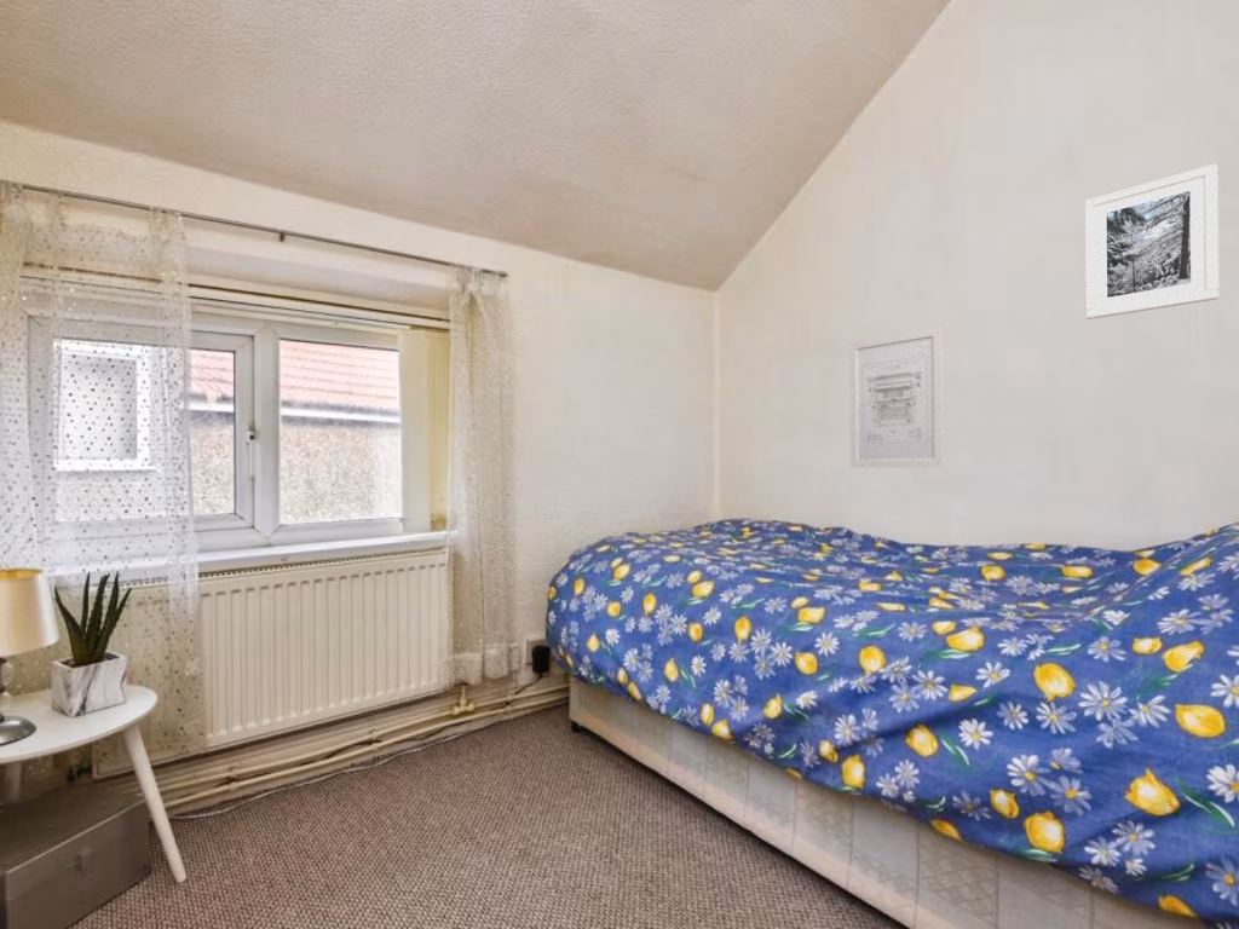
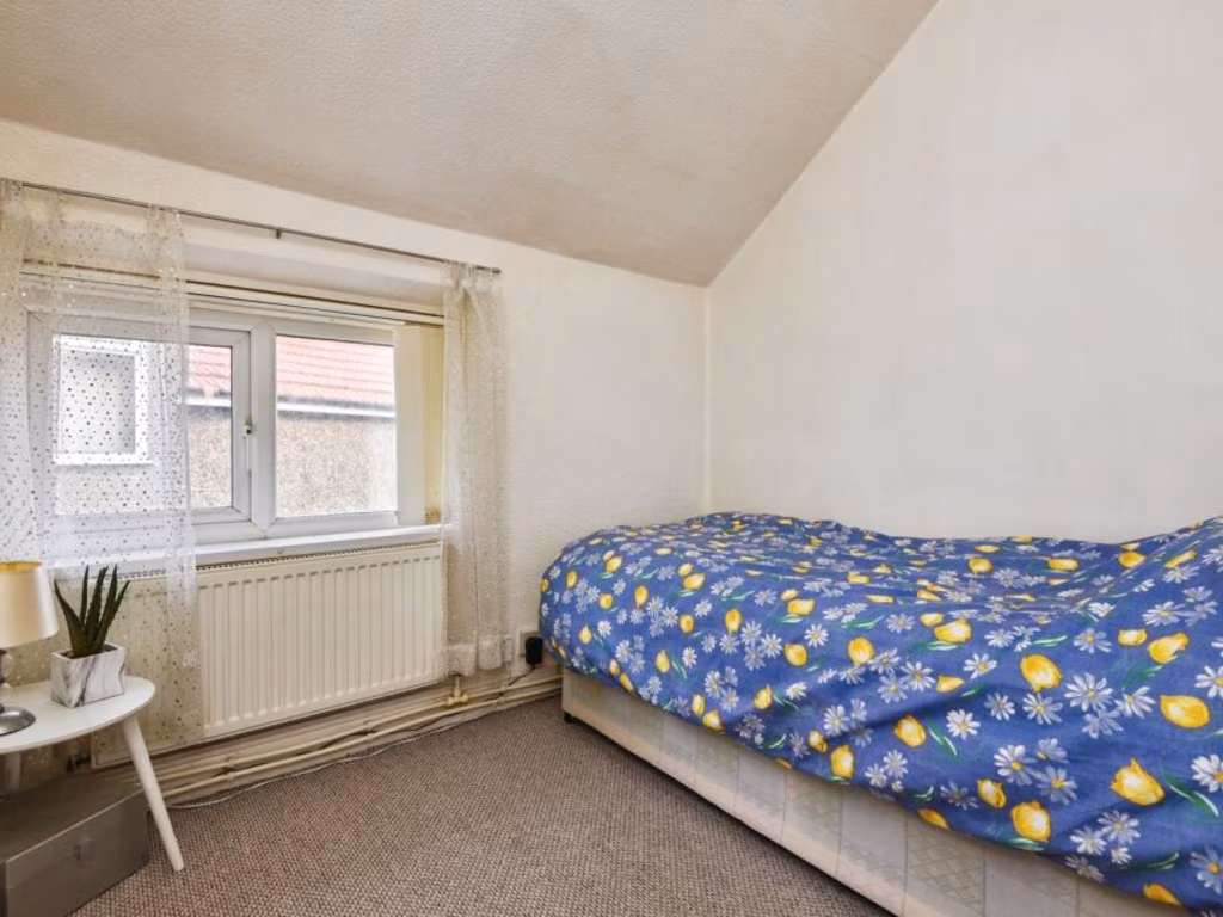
- wall art [848,325,945,469]
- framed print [1083,163,1220,321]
